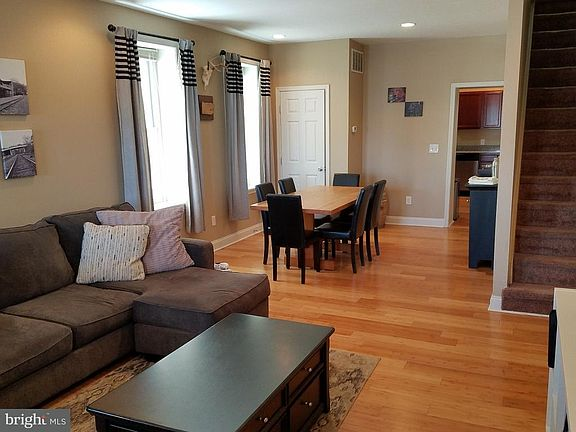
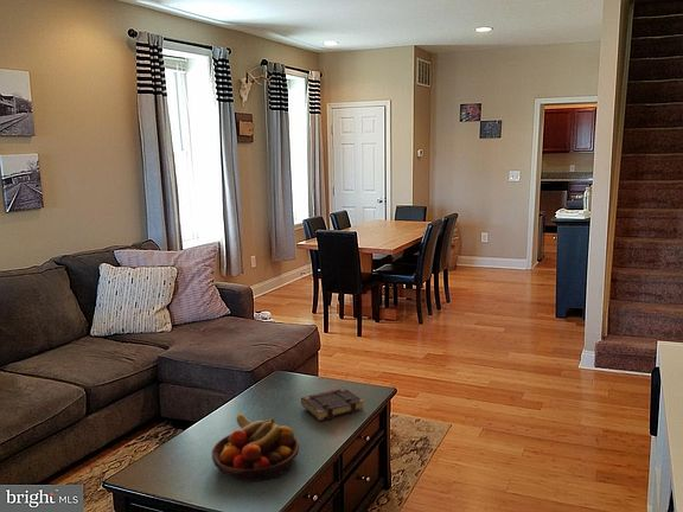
+ book [300,388,365,422]
+ fruit bowl [211,411,300,484]
